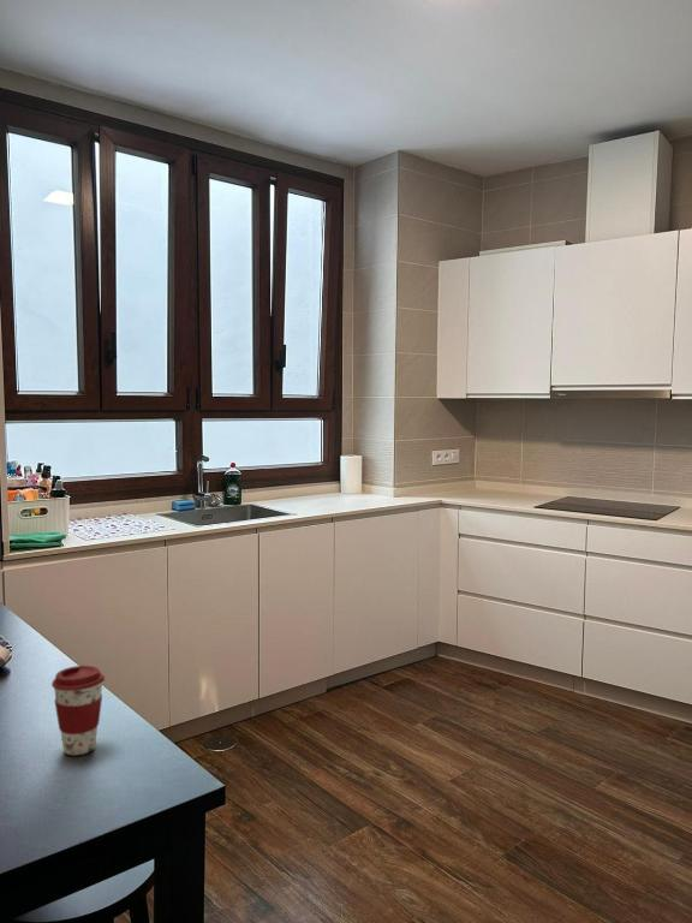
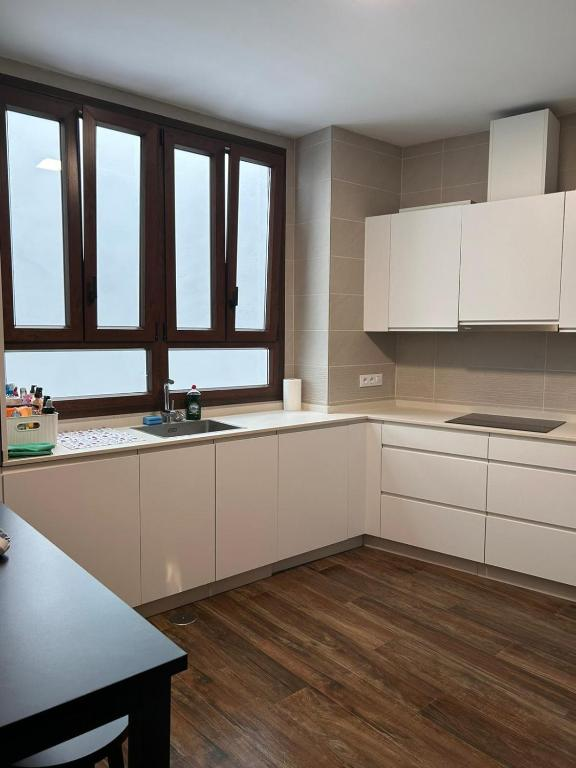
- coffee cup [50,665,106,756]
